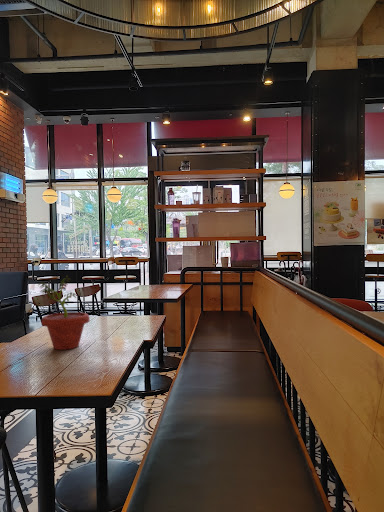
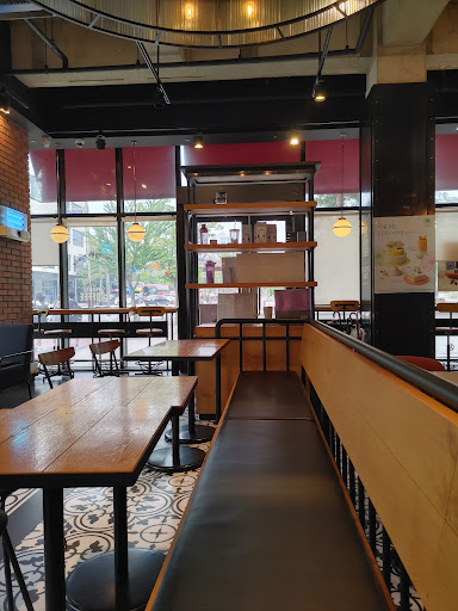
- potted plant [37,275,90,351]
